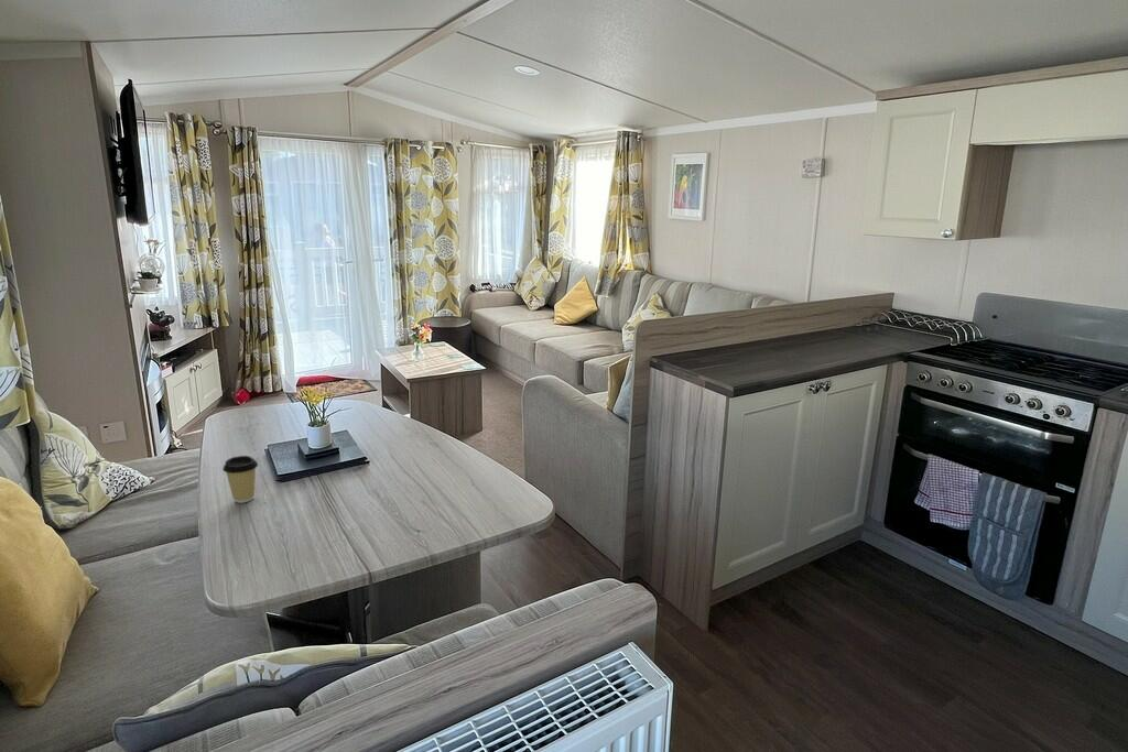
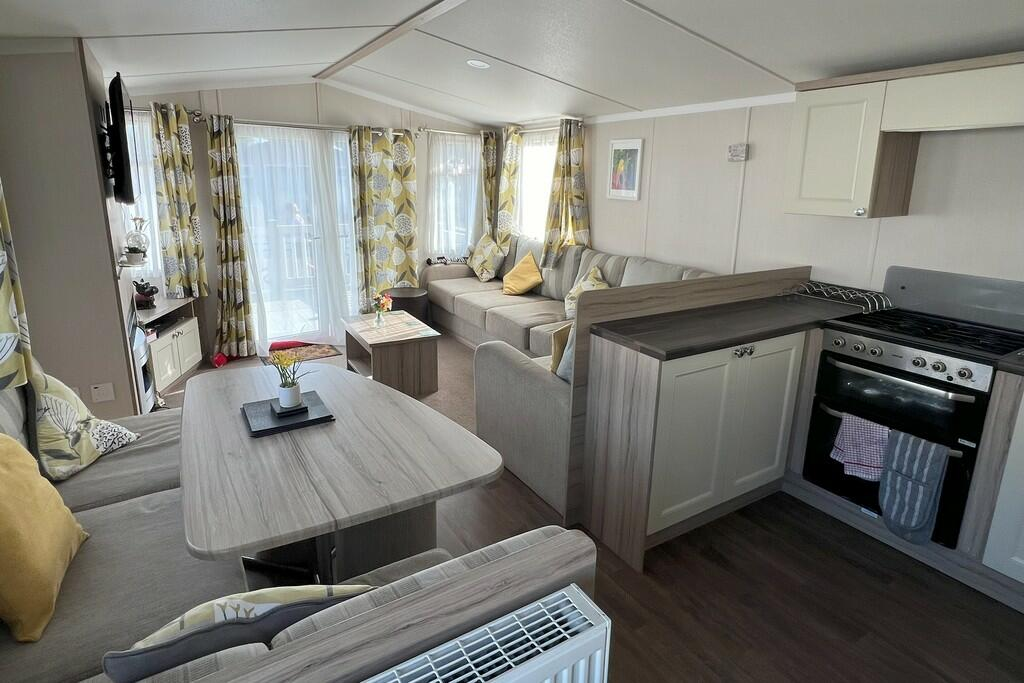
- coffee cup [221,455,259,504]
